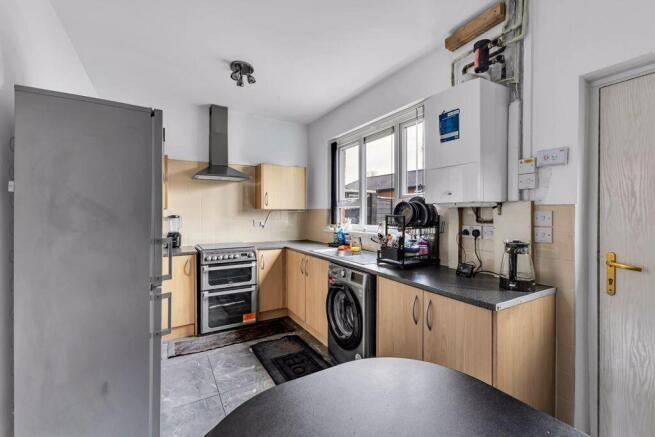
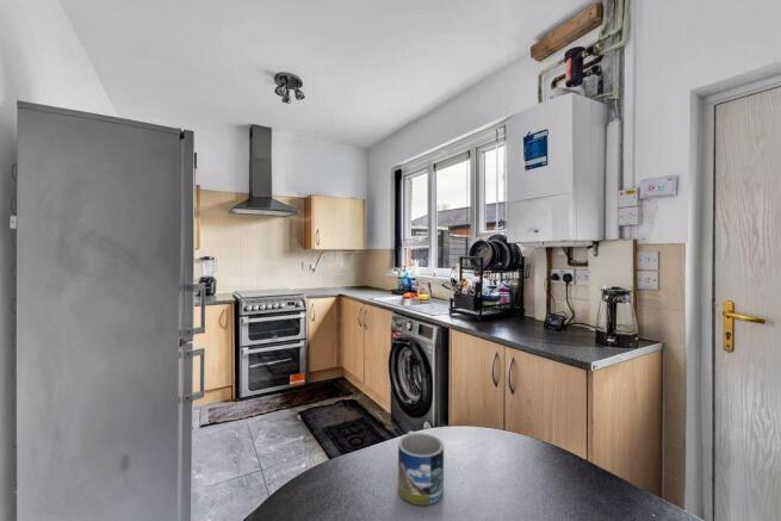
+ mug [397,430,445,507]
